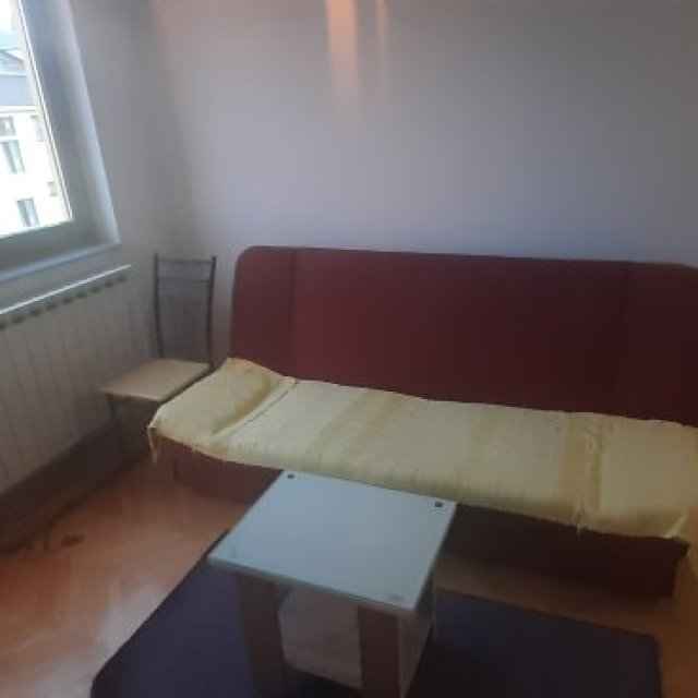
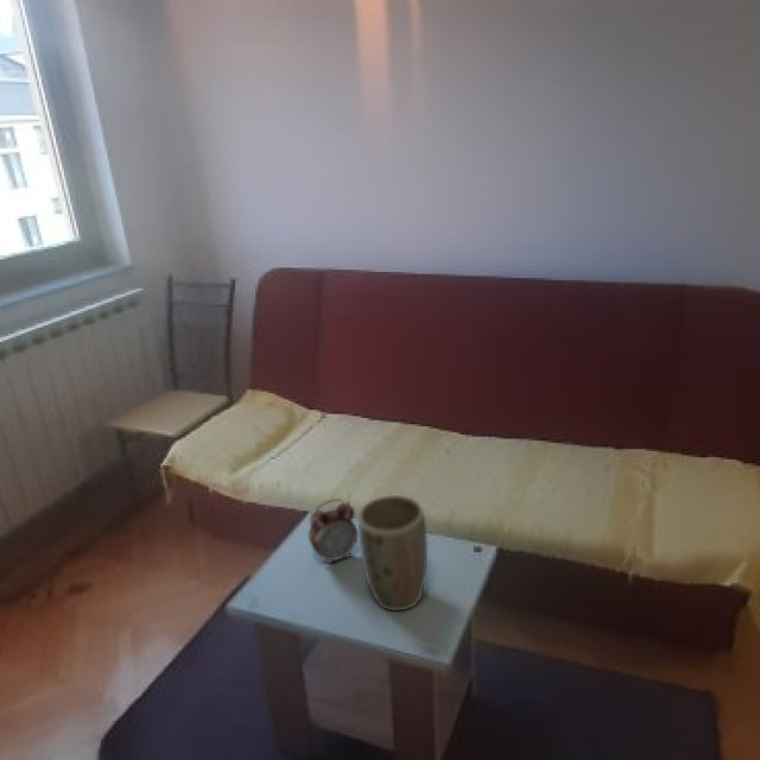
+ alarm clock [308,498,359,566]
+ plant pot [357,494,429,612]
